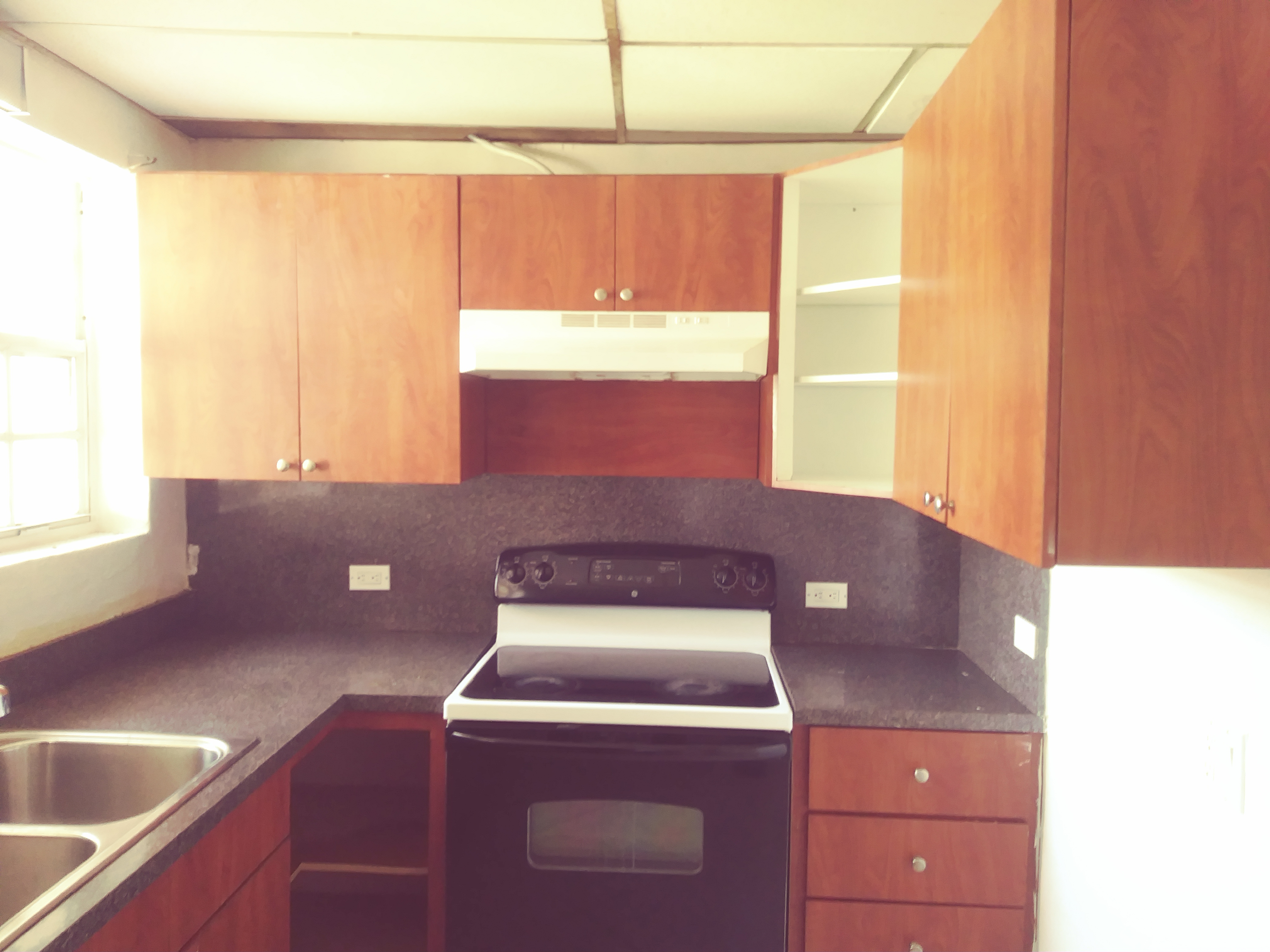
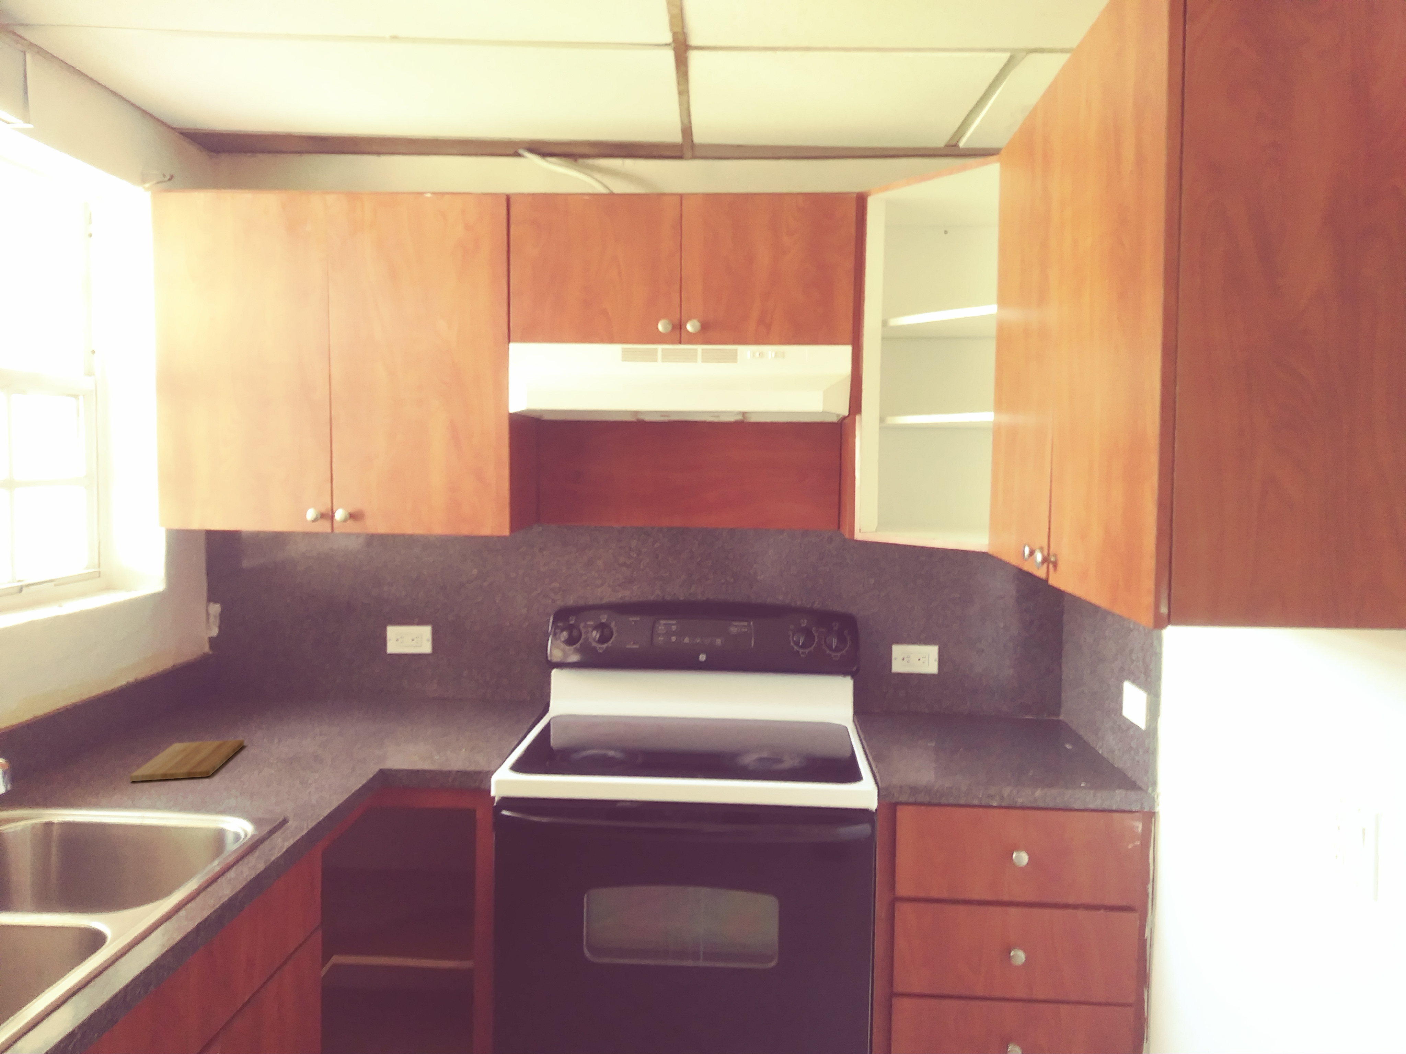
+ cutting board [130,740,245,782]
